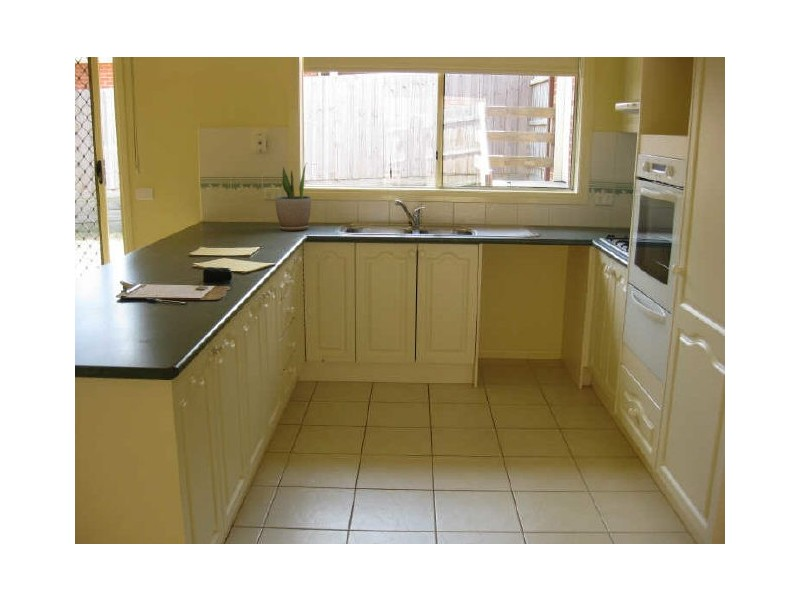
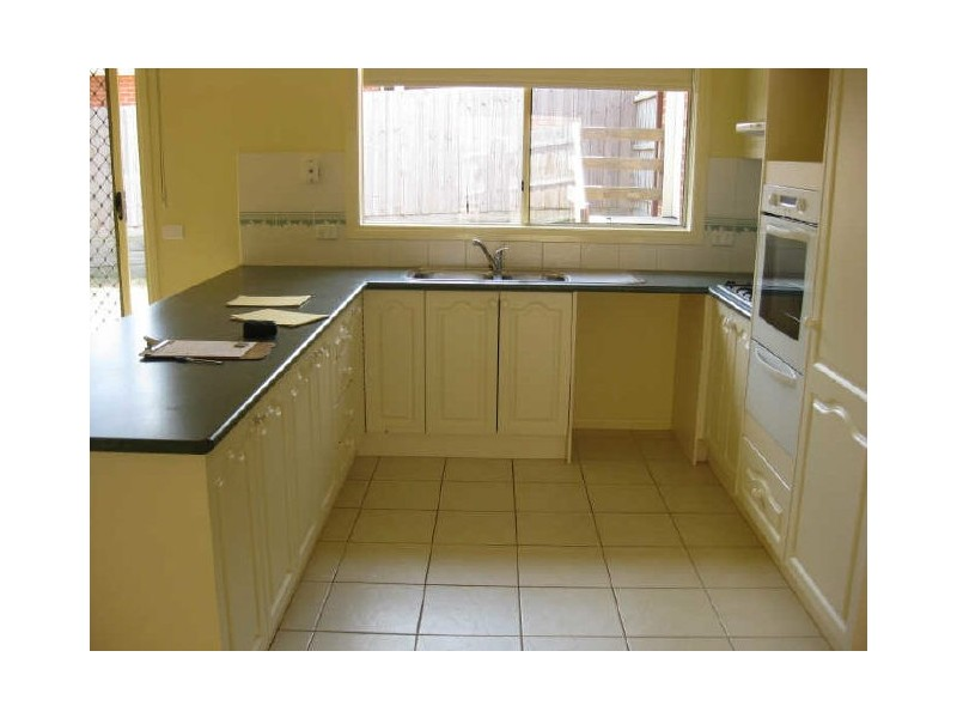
- potted plant [274,161,312,231]
